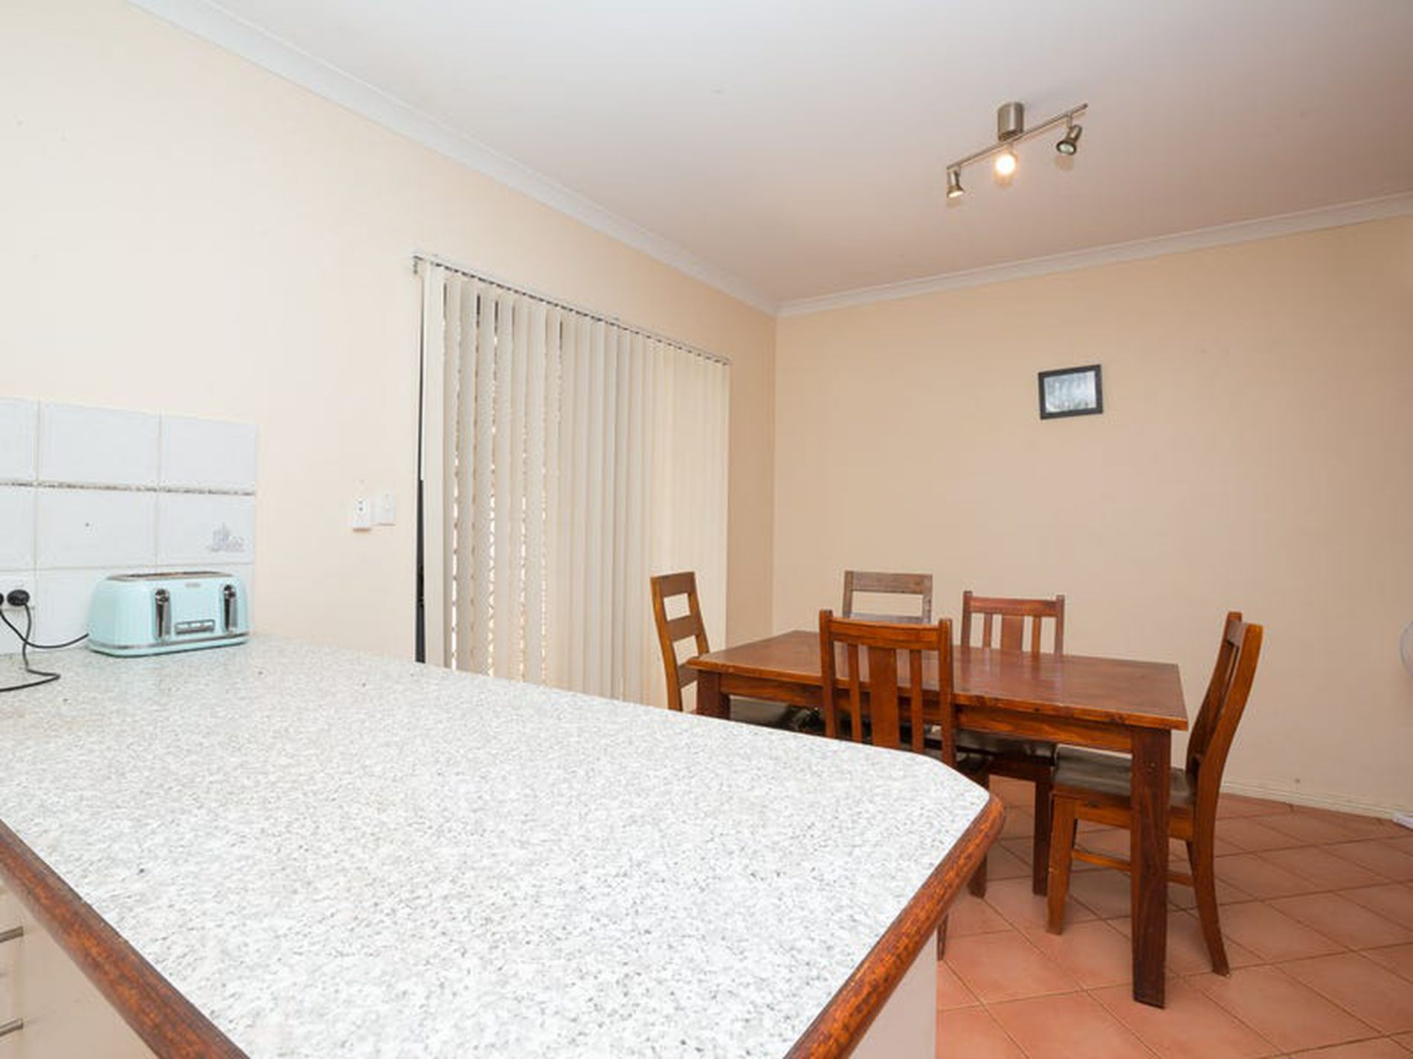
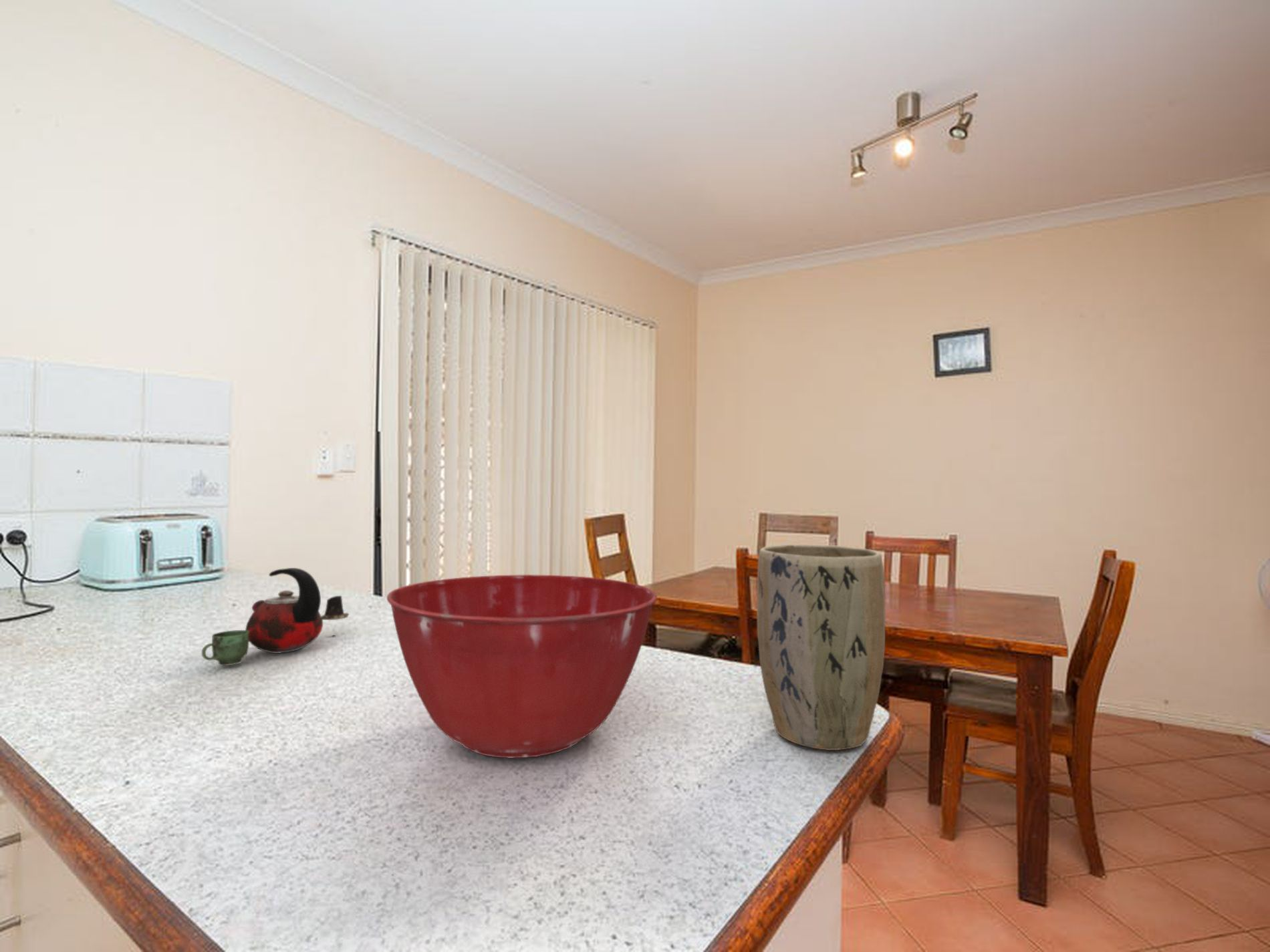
+ plant pot [756,544,886,751]
+ kettle [201,567,350,666]
+ mixing bowl [386,574,658,758]
